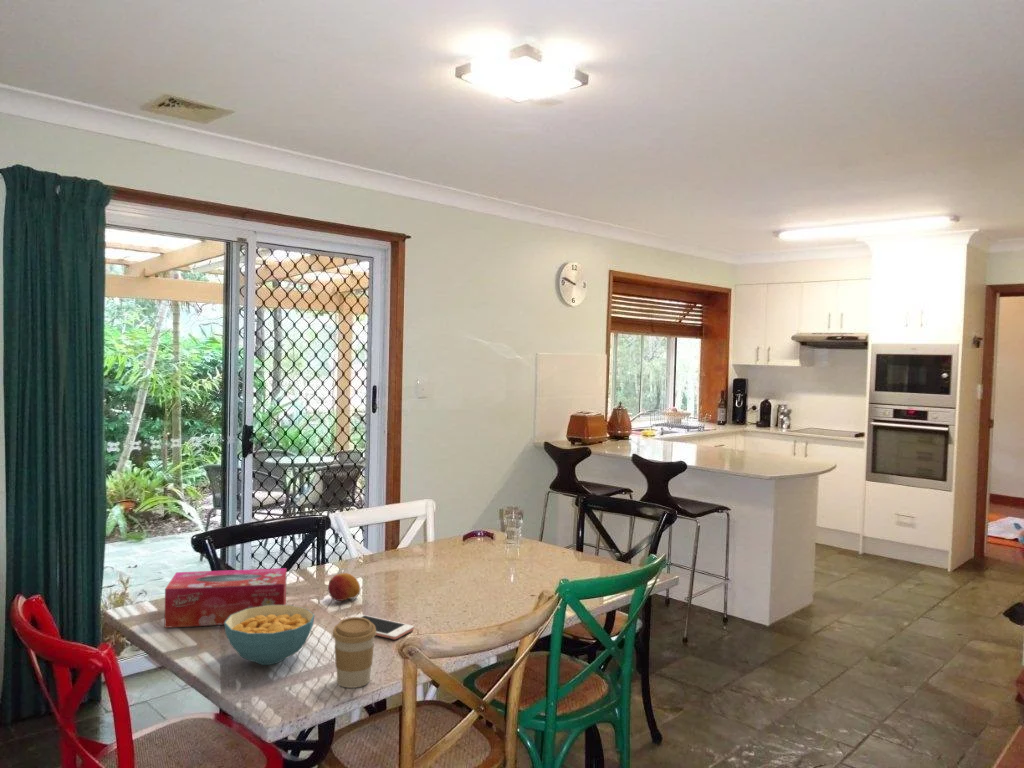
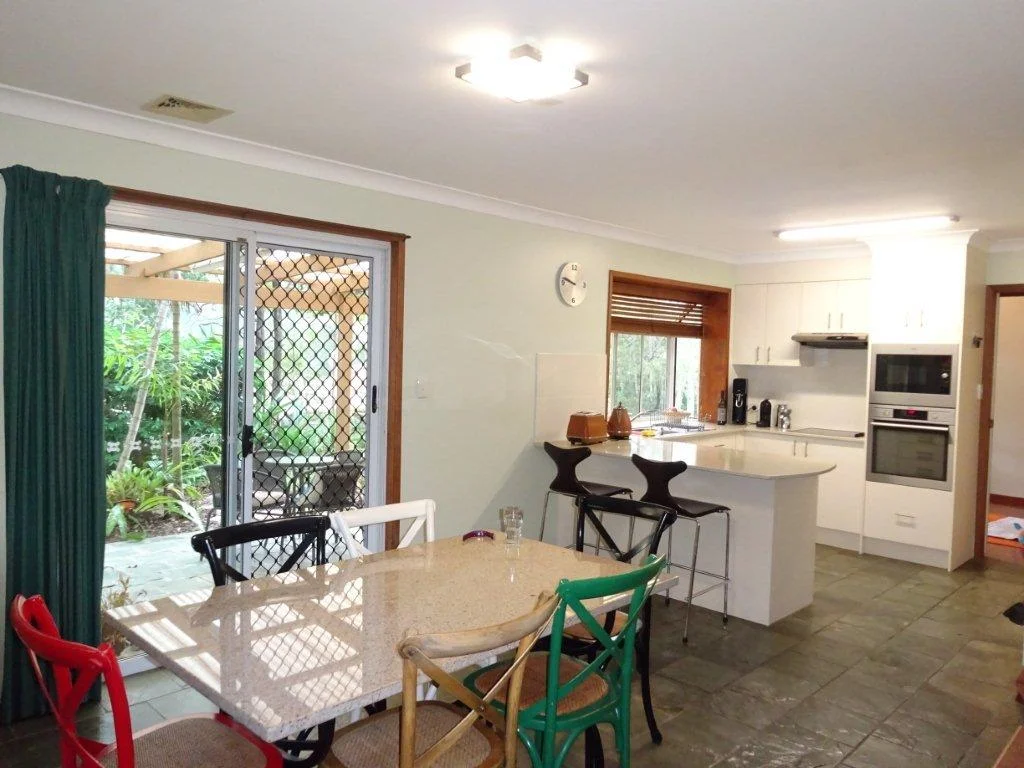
- fruit [327,572,361,602]
- tissue box [164,567,288,629]
- coffee cup [332,616,376,689]
- cell phone [353,613,415,640]
- cereal bowl [224,604,316,666]
